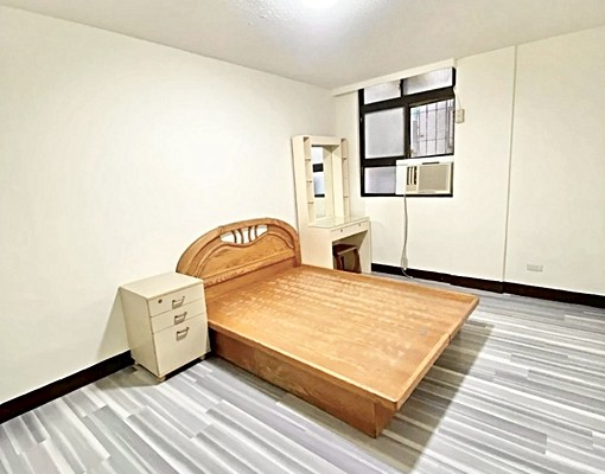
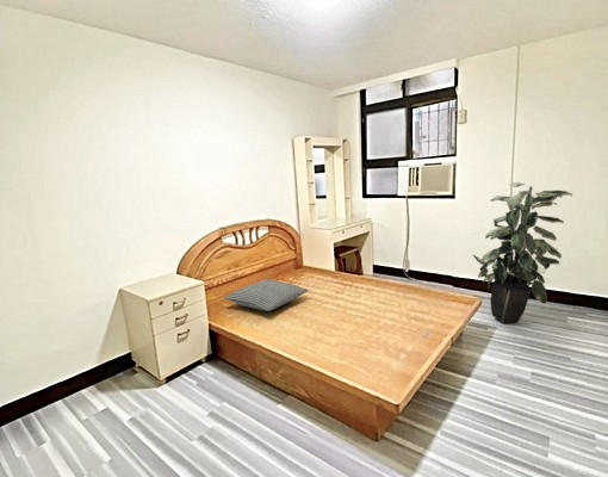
+ pillow [223,278,310,312]
+ indoor plant [472,181,573,324]
